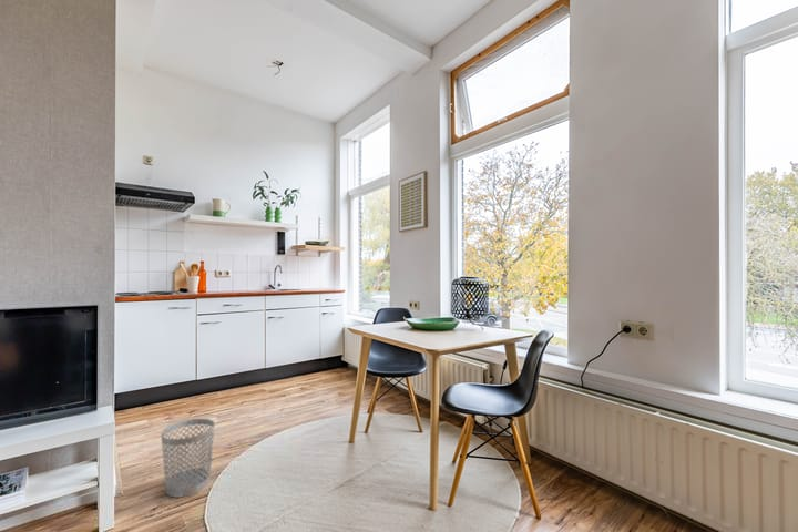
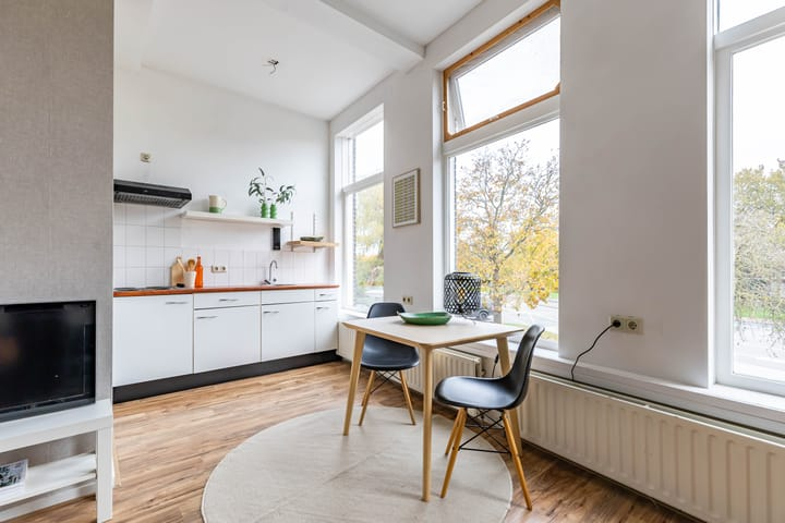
- wastebasket [160,418,216,499]
